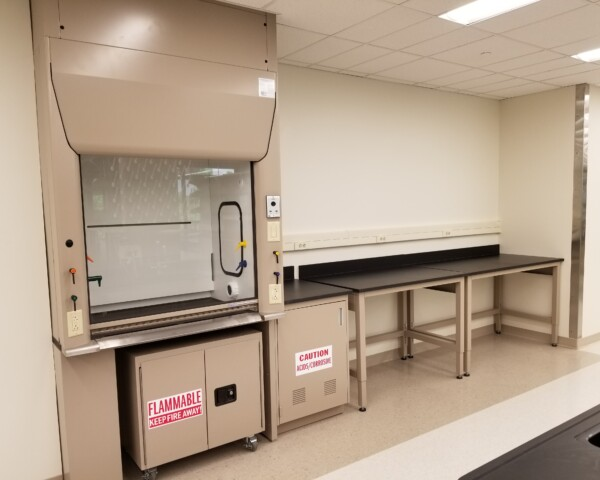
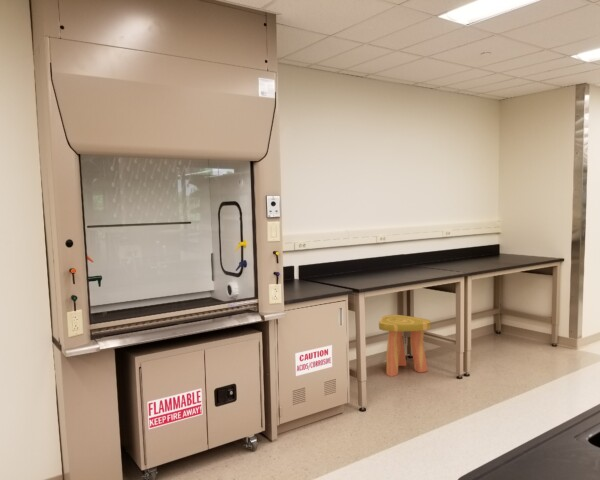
+ stool [378,314,432,378]
